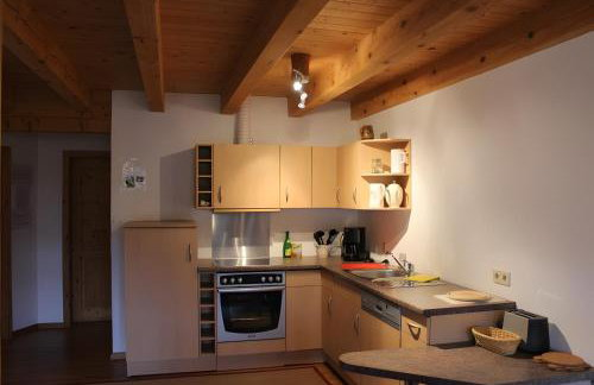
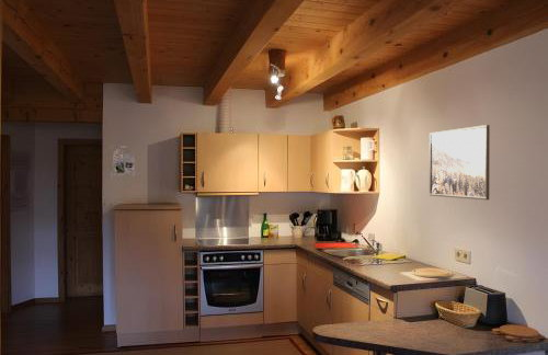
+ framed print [429,124,491,201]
